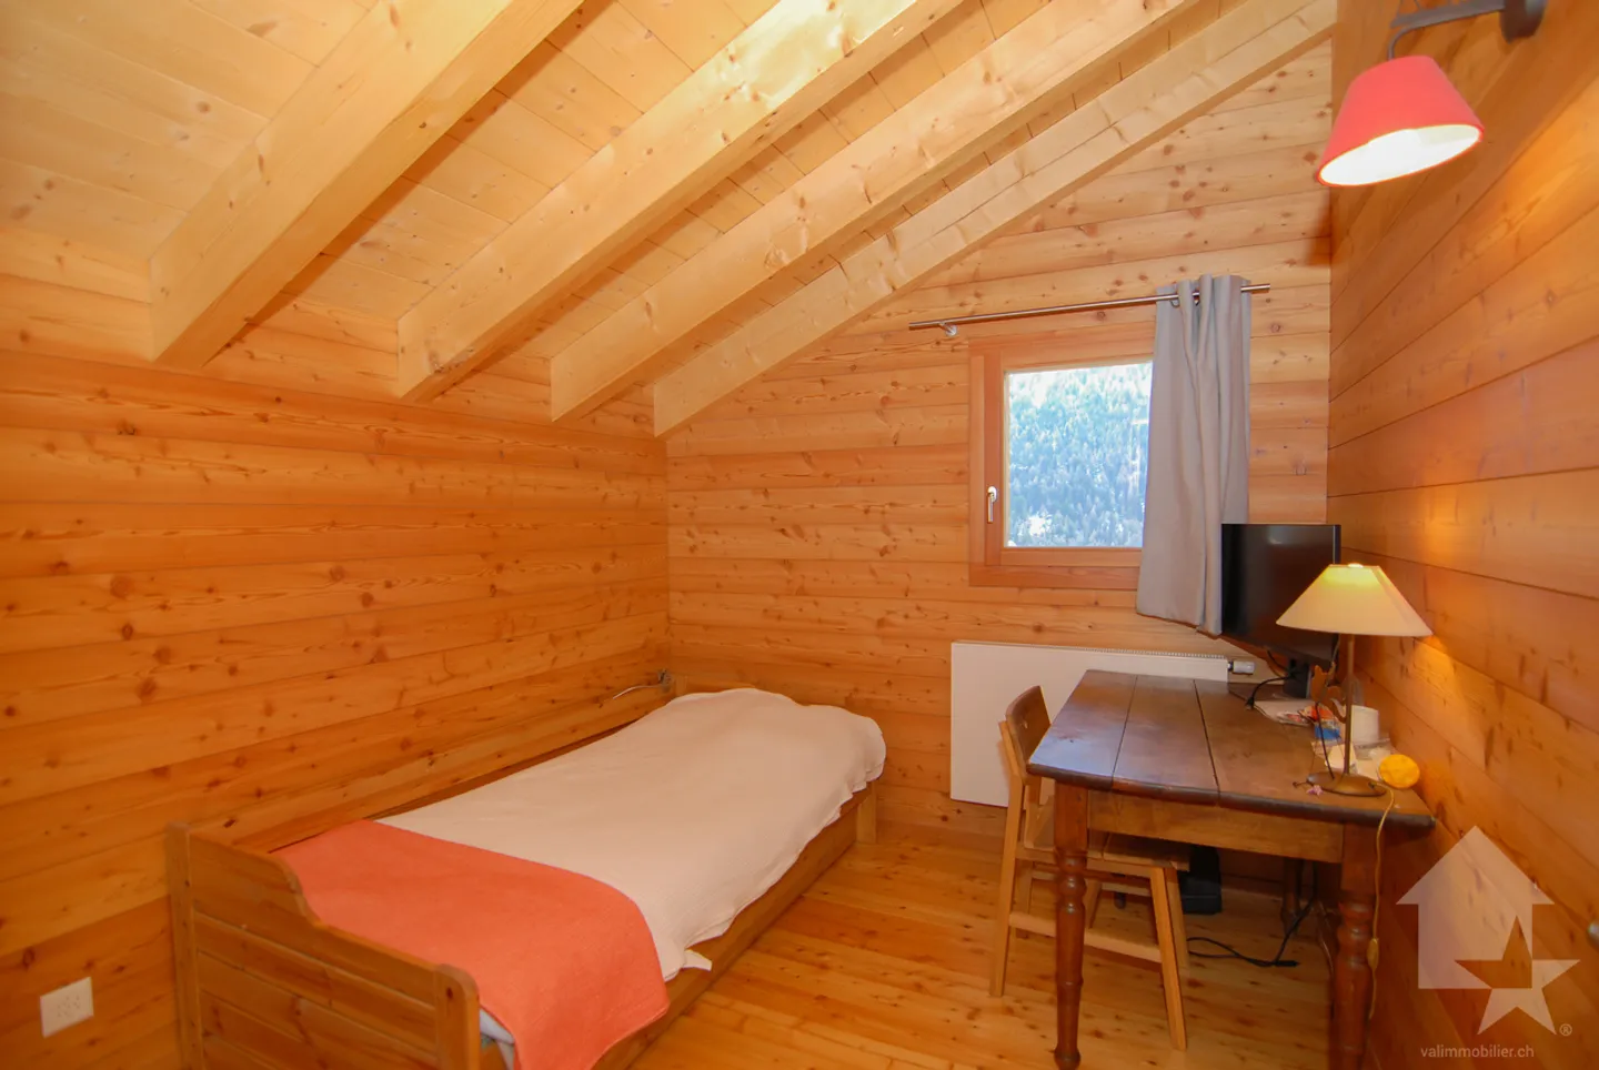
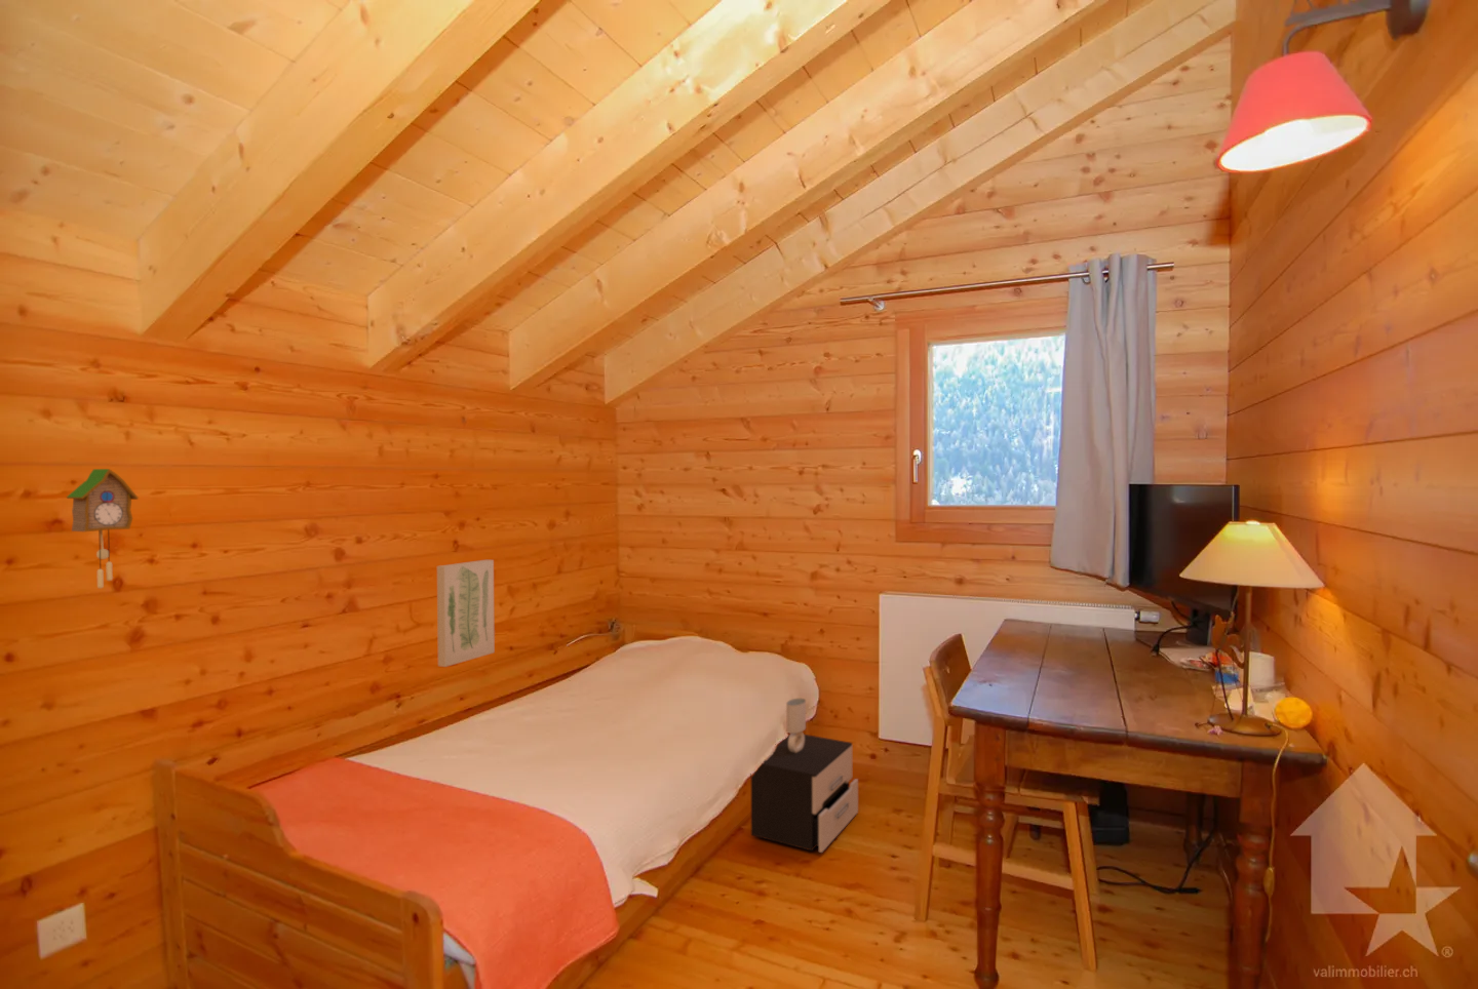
+ cuckoo clock [66,468,139,589]
+ wall art [436,560,496,668]
+ nightstand [751,698,859,853]
